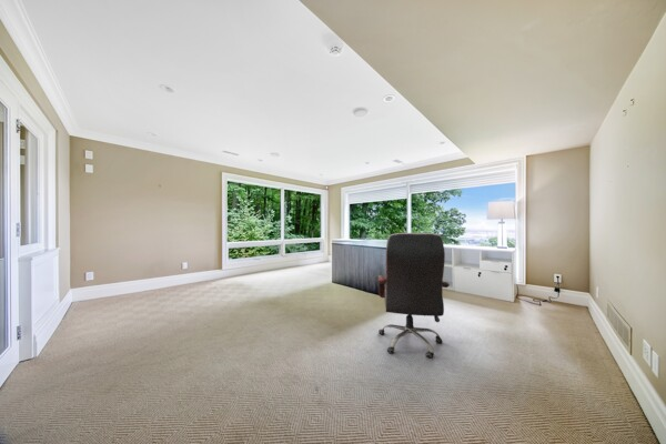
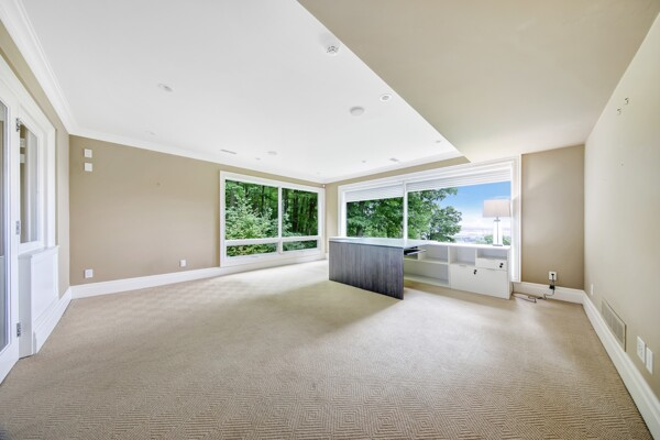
- office chair [377,232,451,360]
